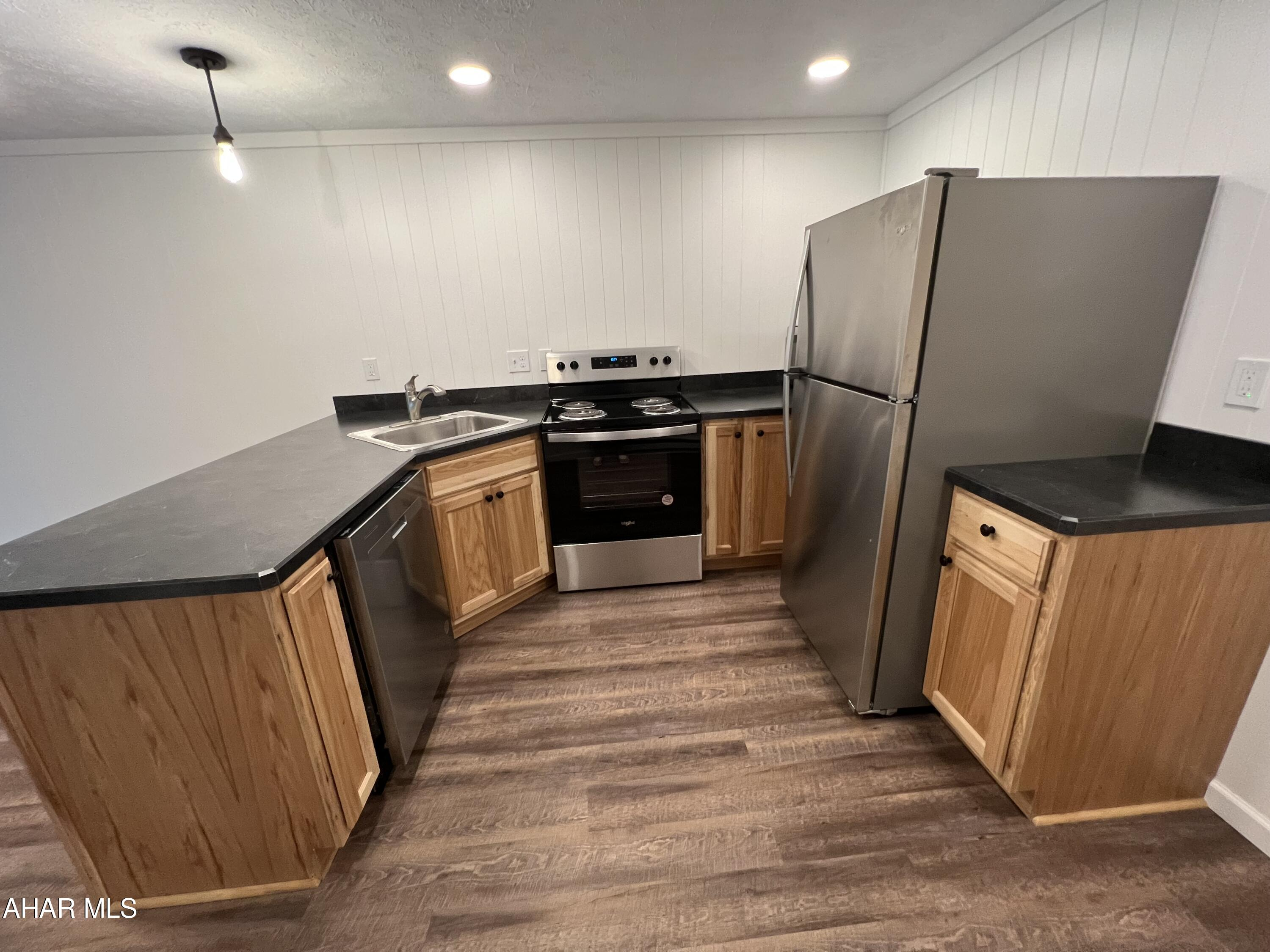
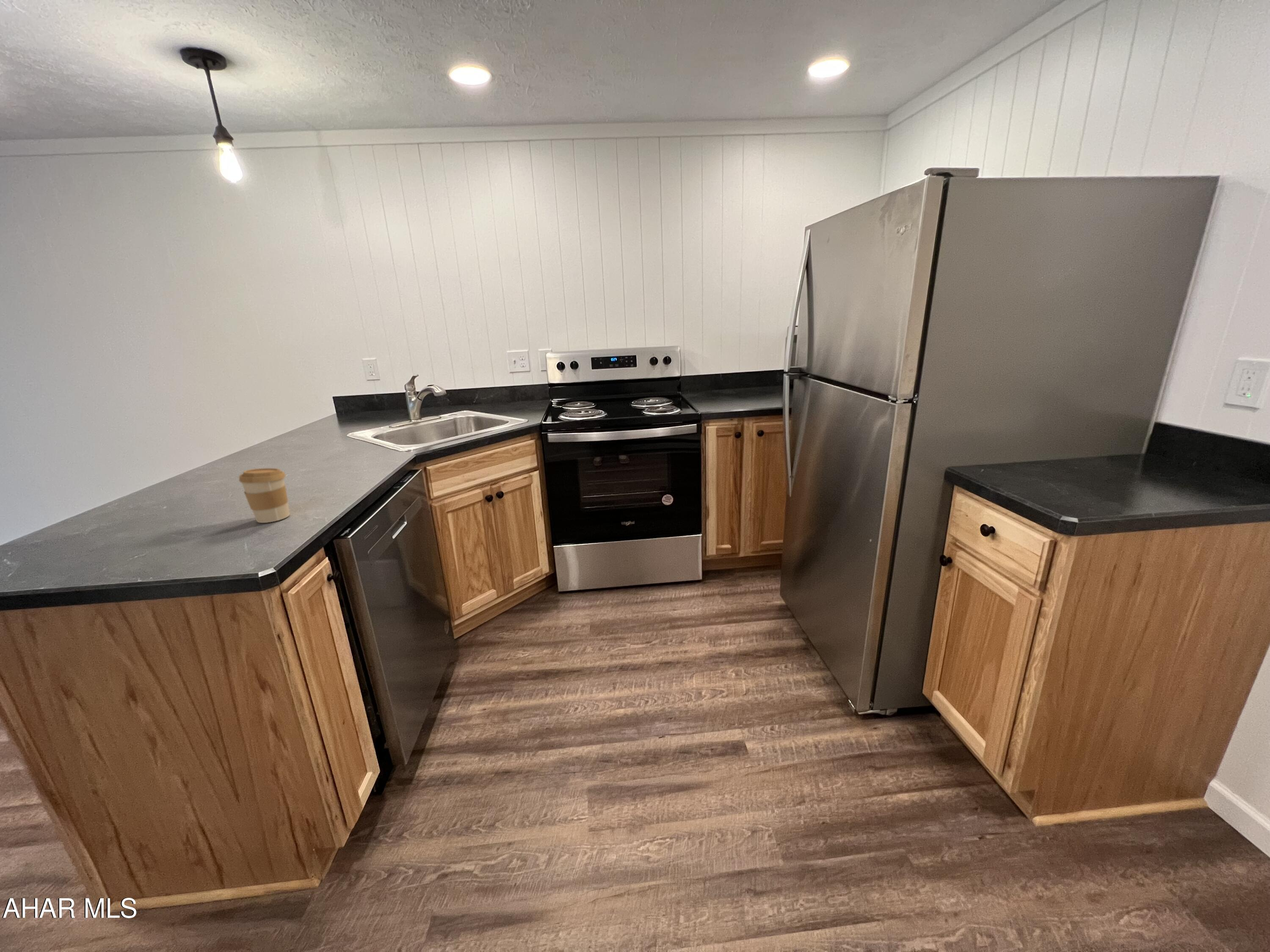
+ coffee cup [238,468,290,523]
